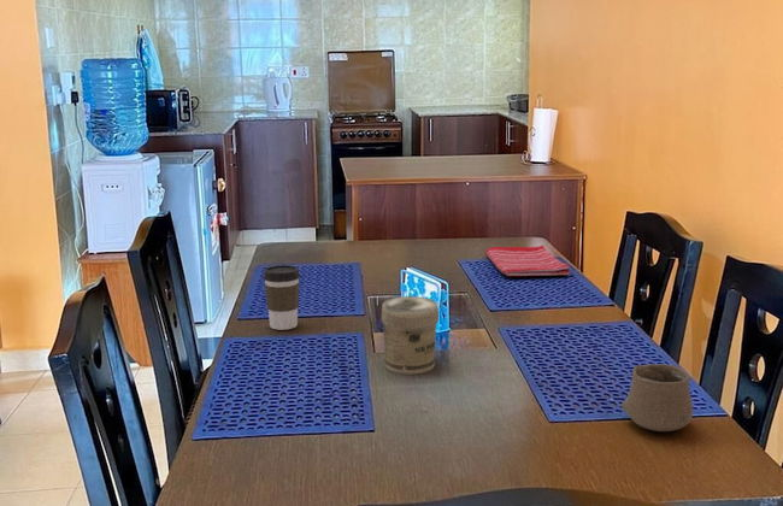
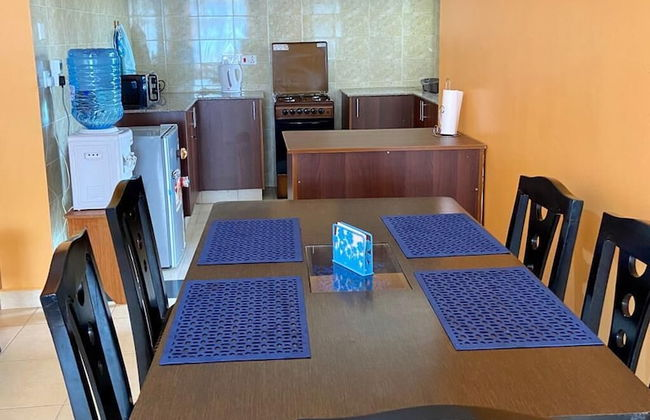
- coffee cup [261,264,301,331]
- jar [381,295,440,376]
- dish towel [484,245,571,277]
- cup [620,363,694,433]
